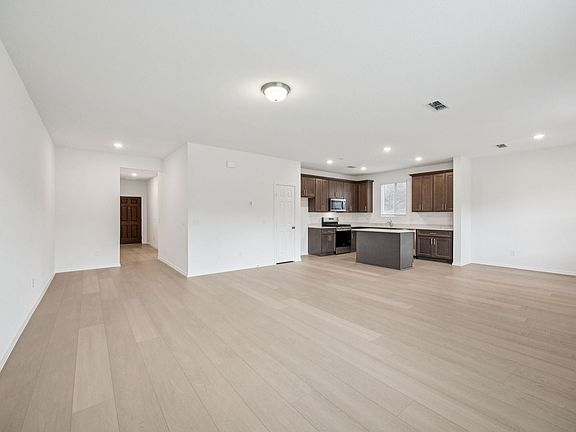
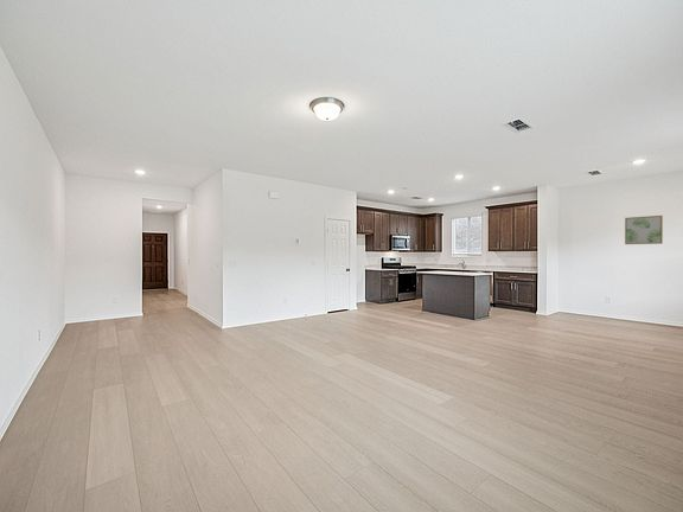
+ wall art [624,215,664,245]
